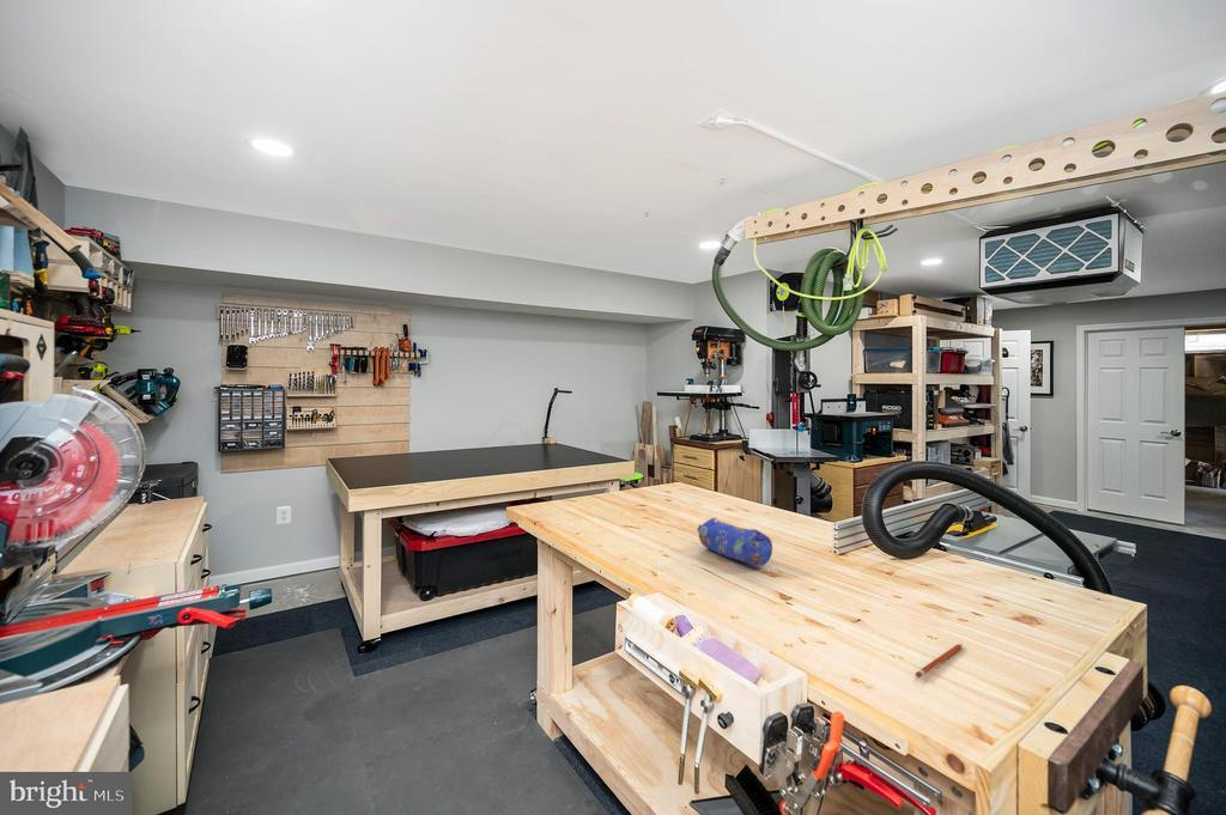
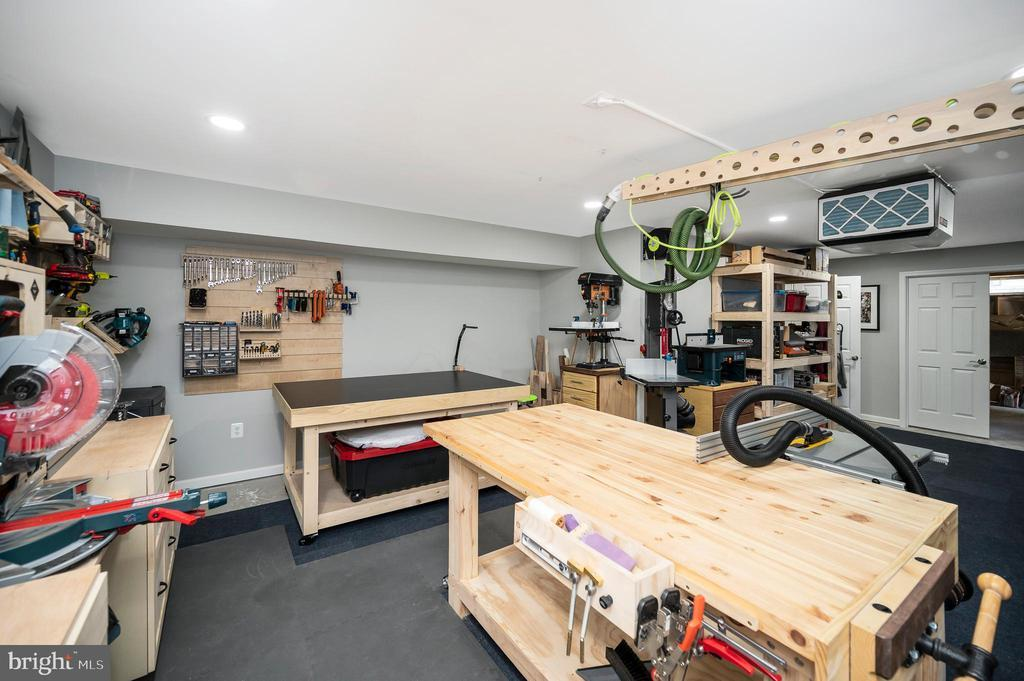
- pencil case [696,516,773,568]
- pencil [915,643,964,679]
